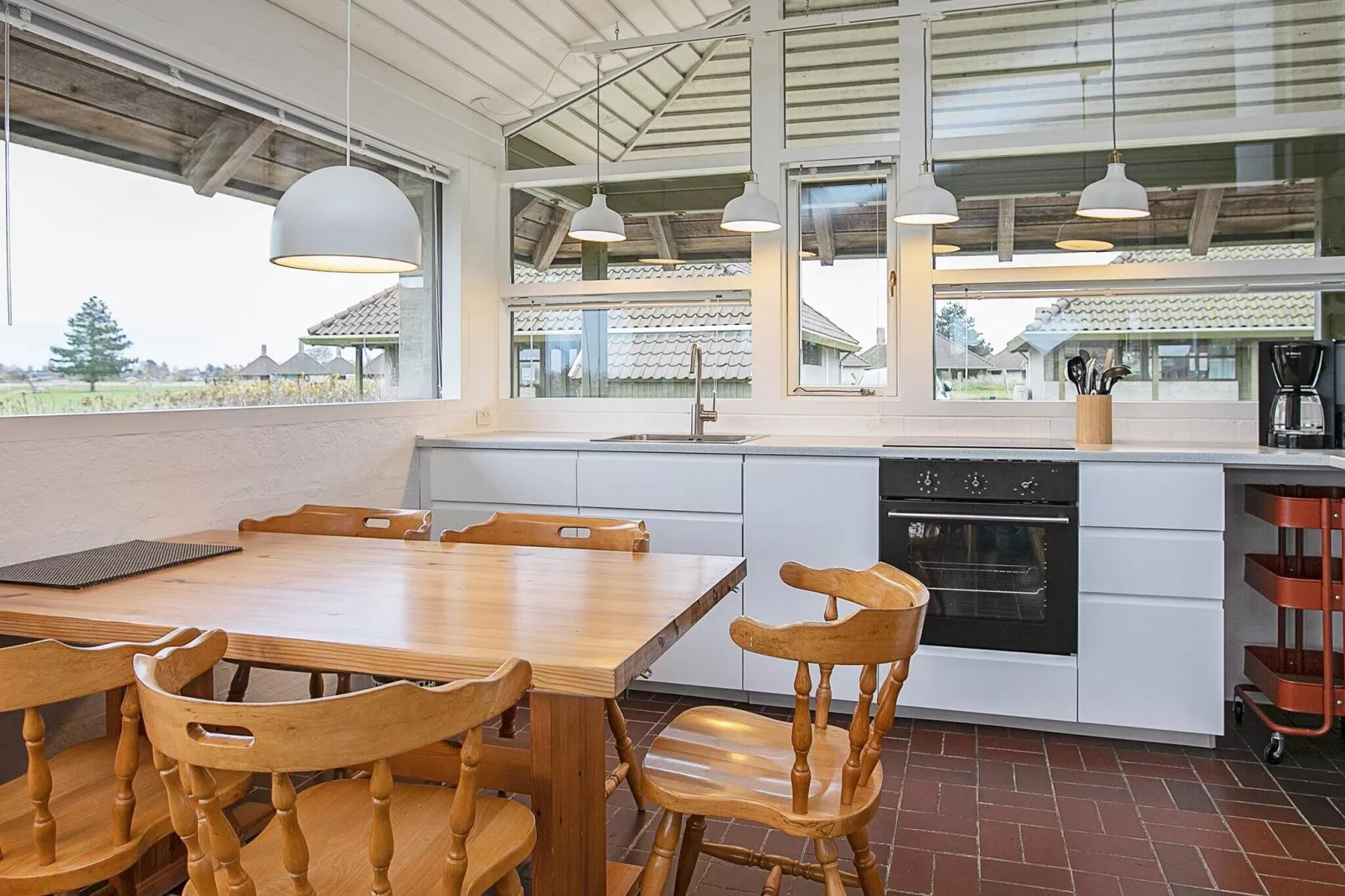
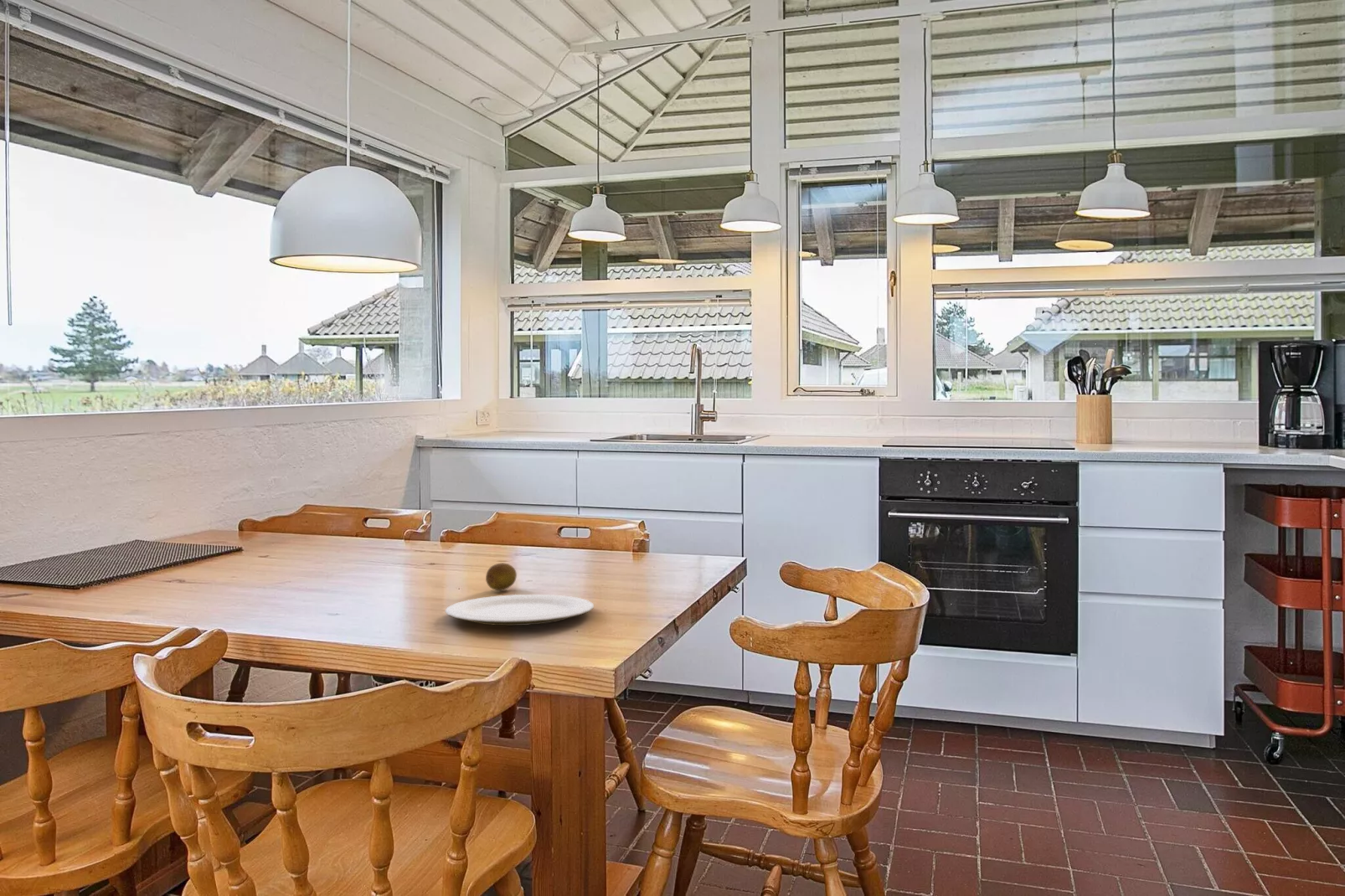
+ plate [444,594,595,626]
+ fruit [485,562,518,591]
